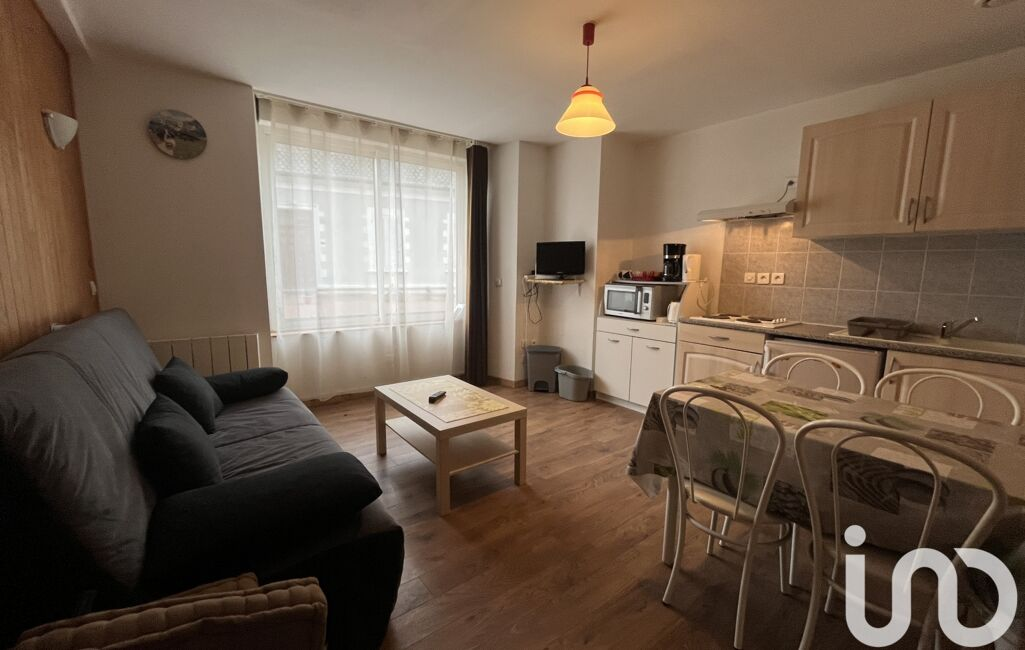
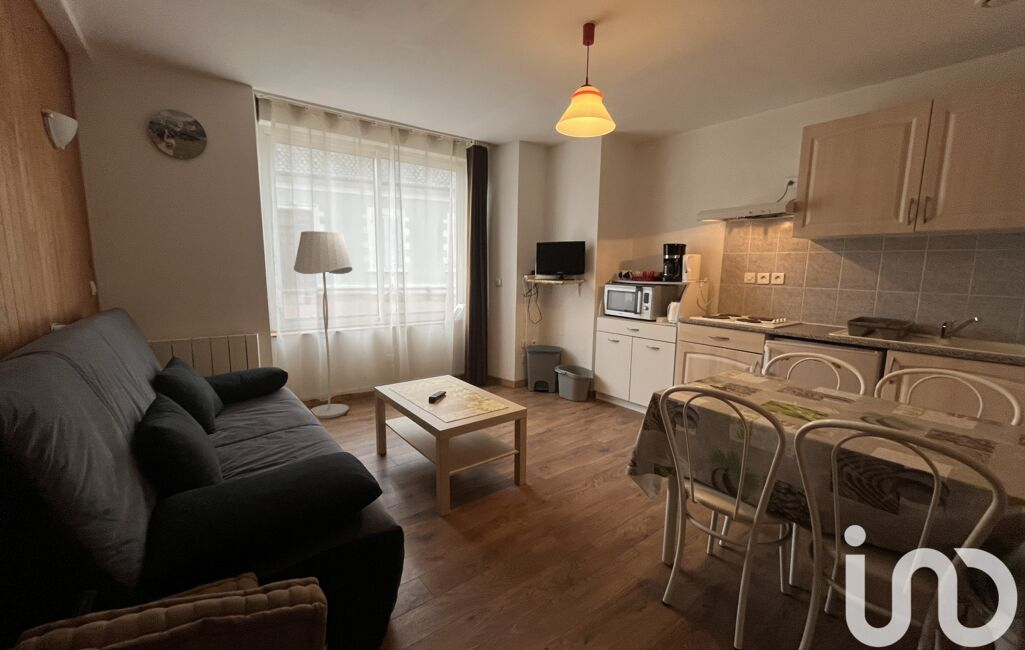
+ floor lamp [293,230,354,419]
